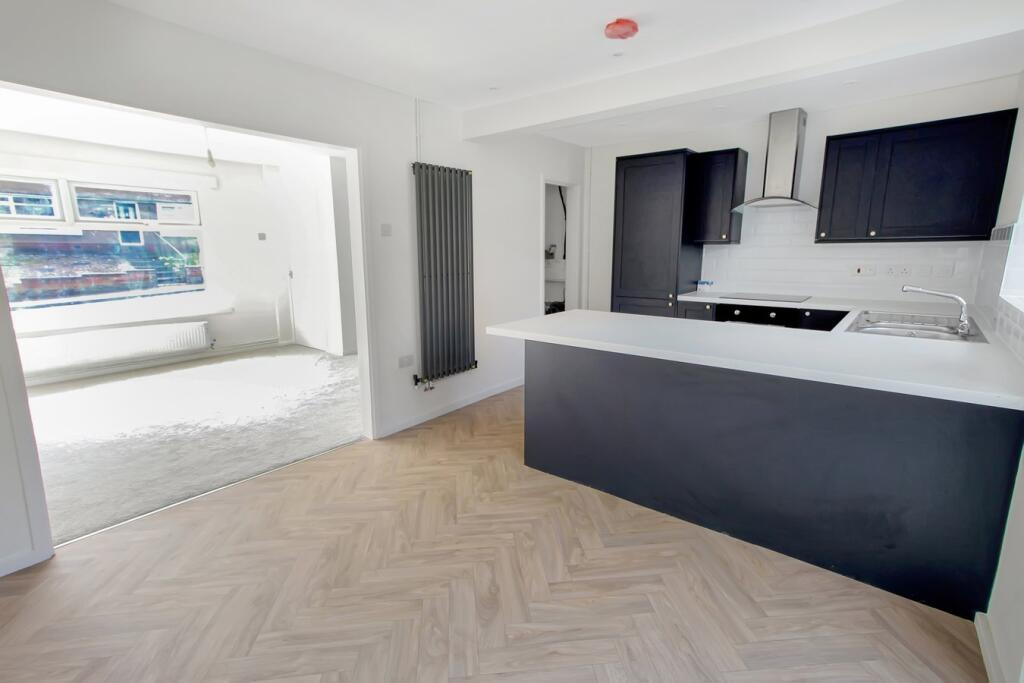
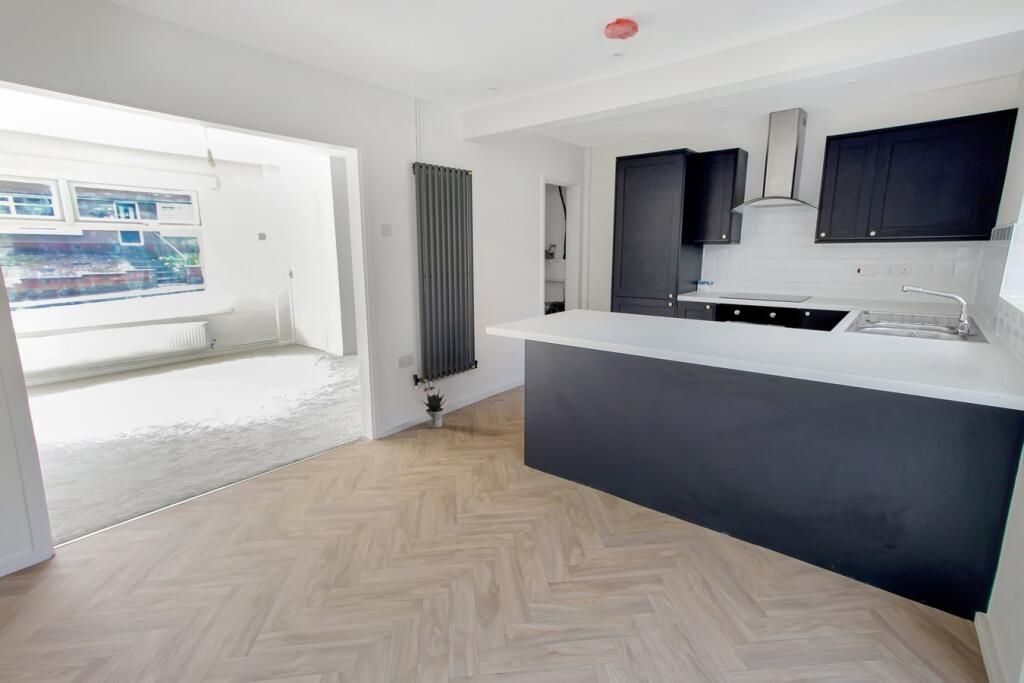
+ potted plant [422,388,447,429]
